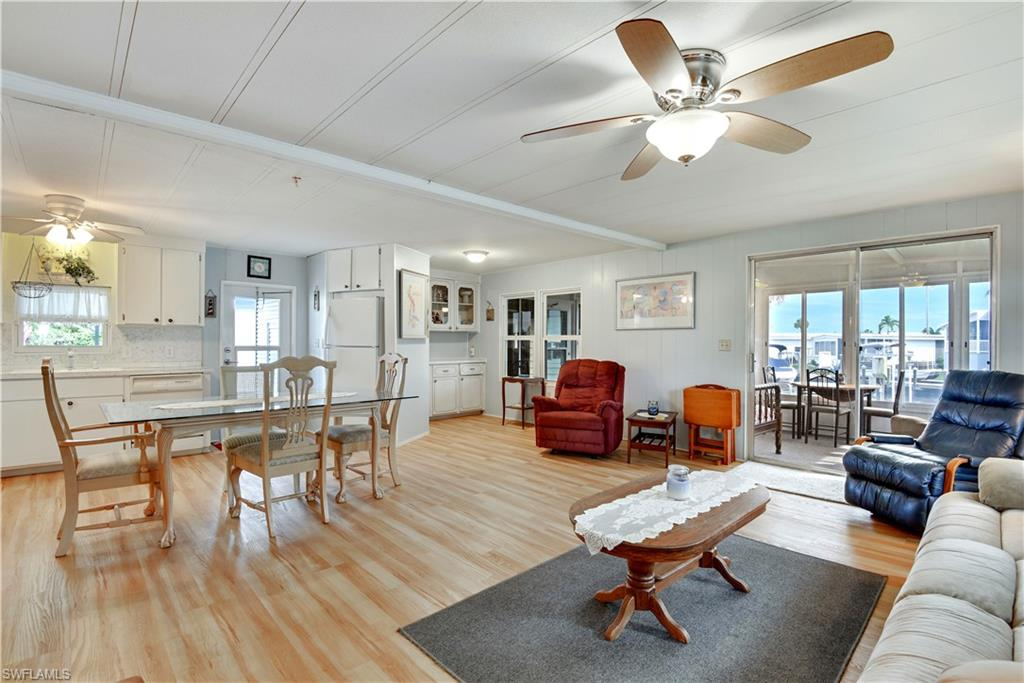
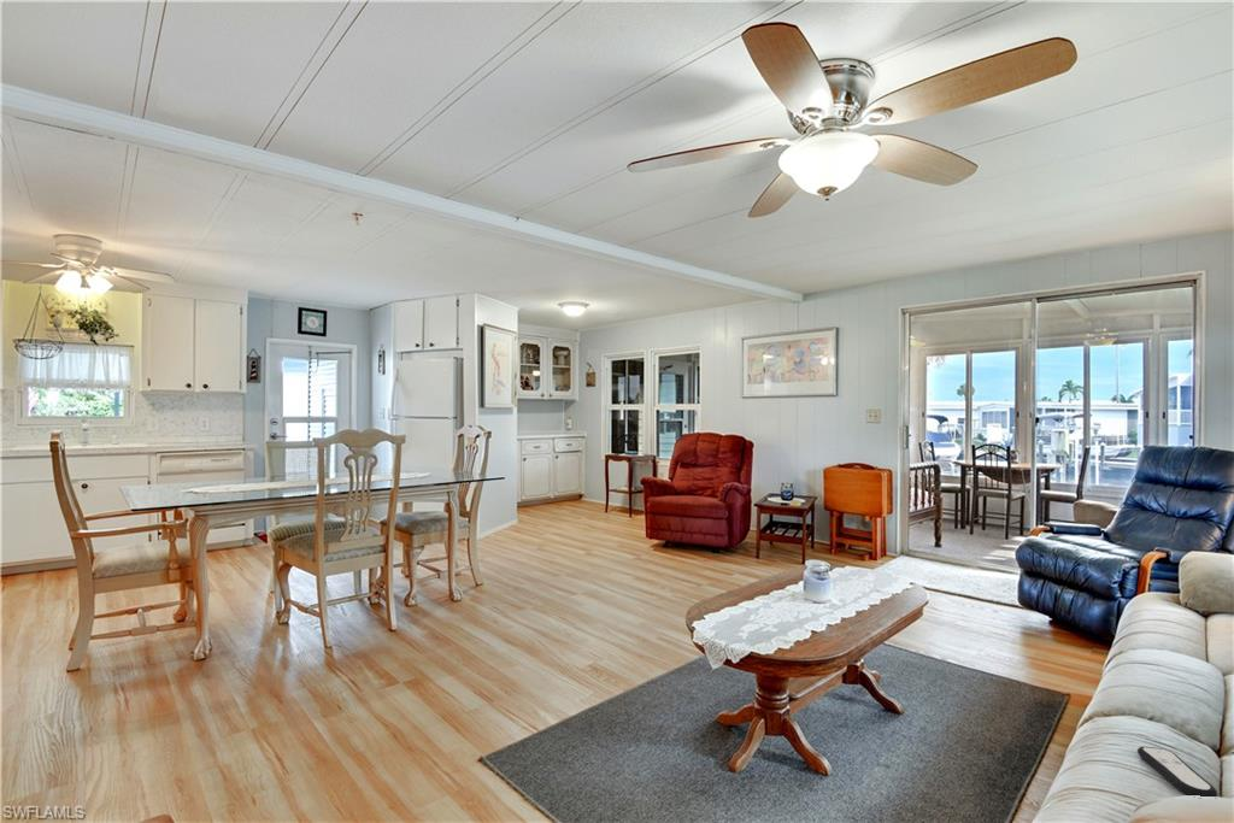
+ remote control [1136,746,1218,798]
